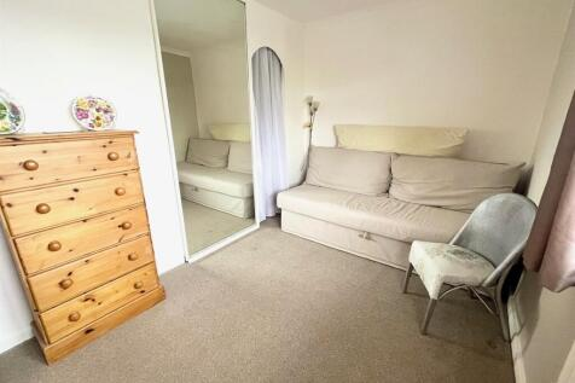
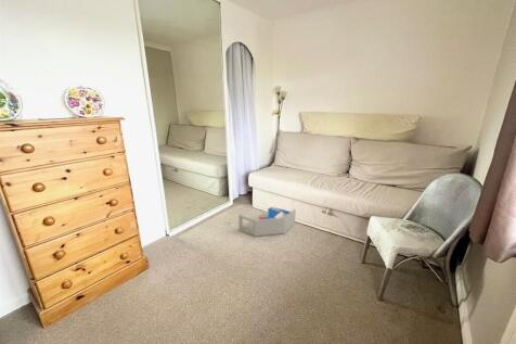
+ storage bin [237,206,297,238]
